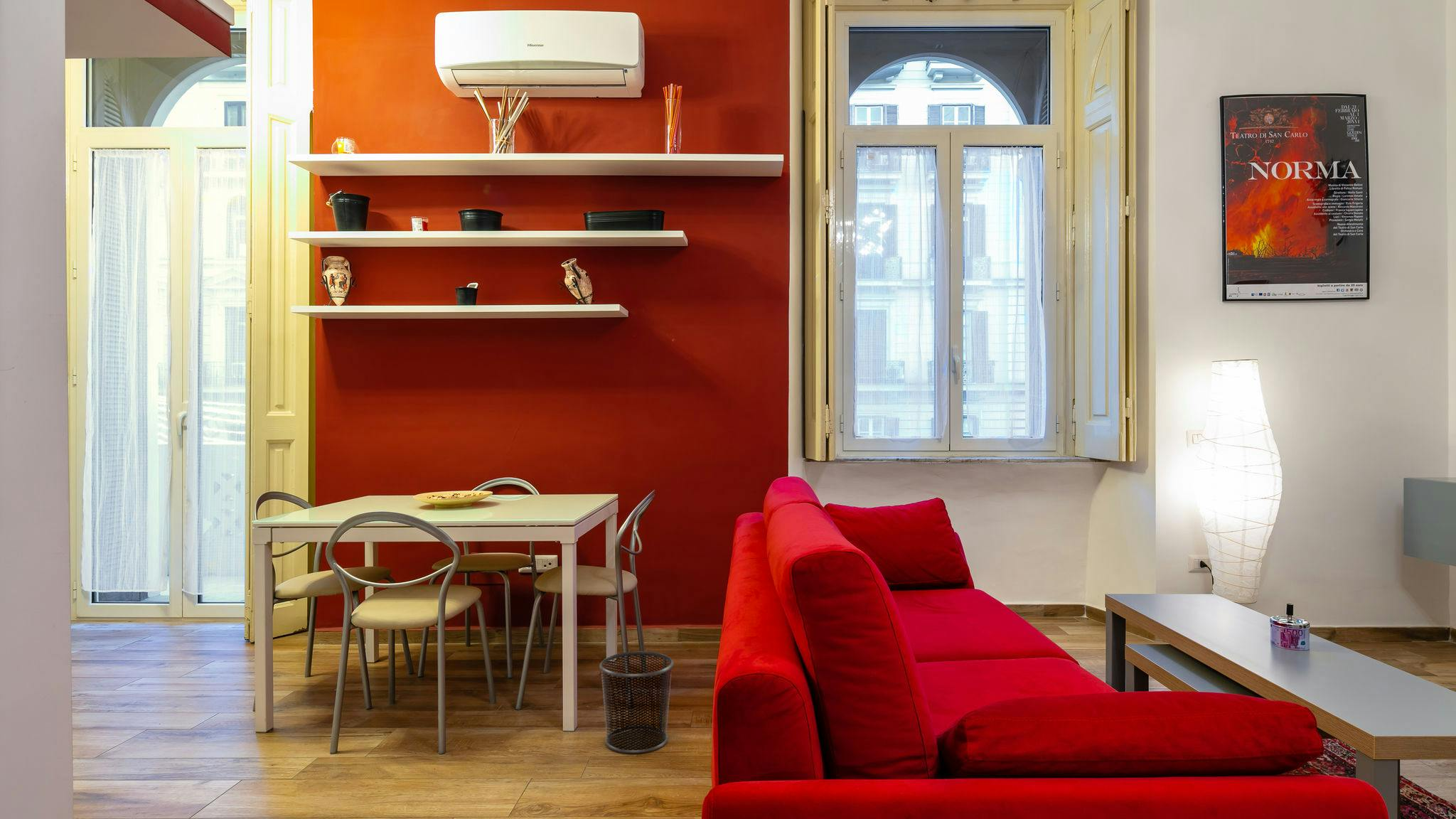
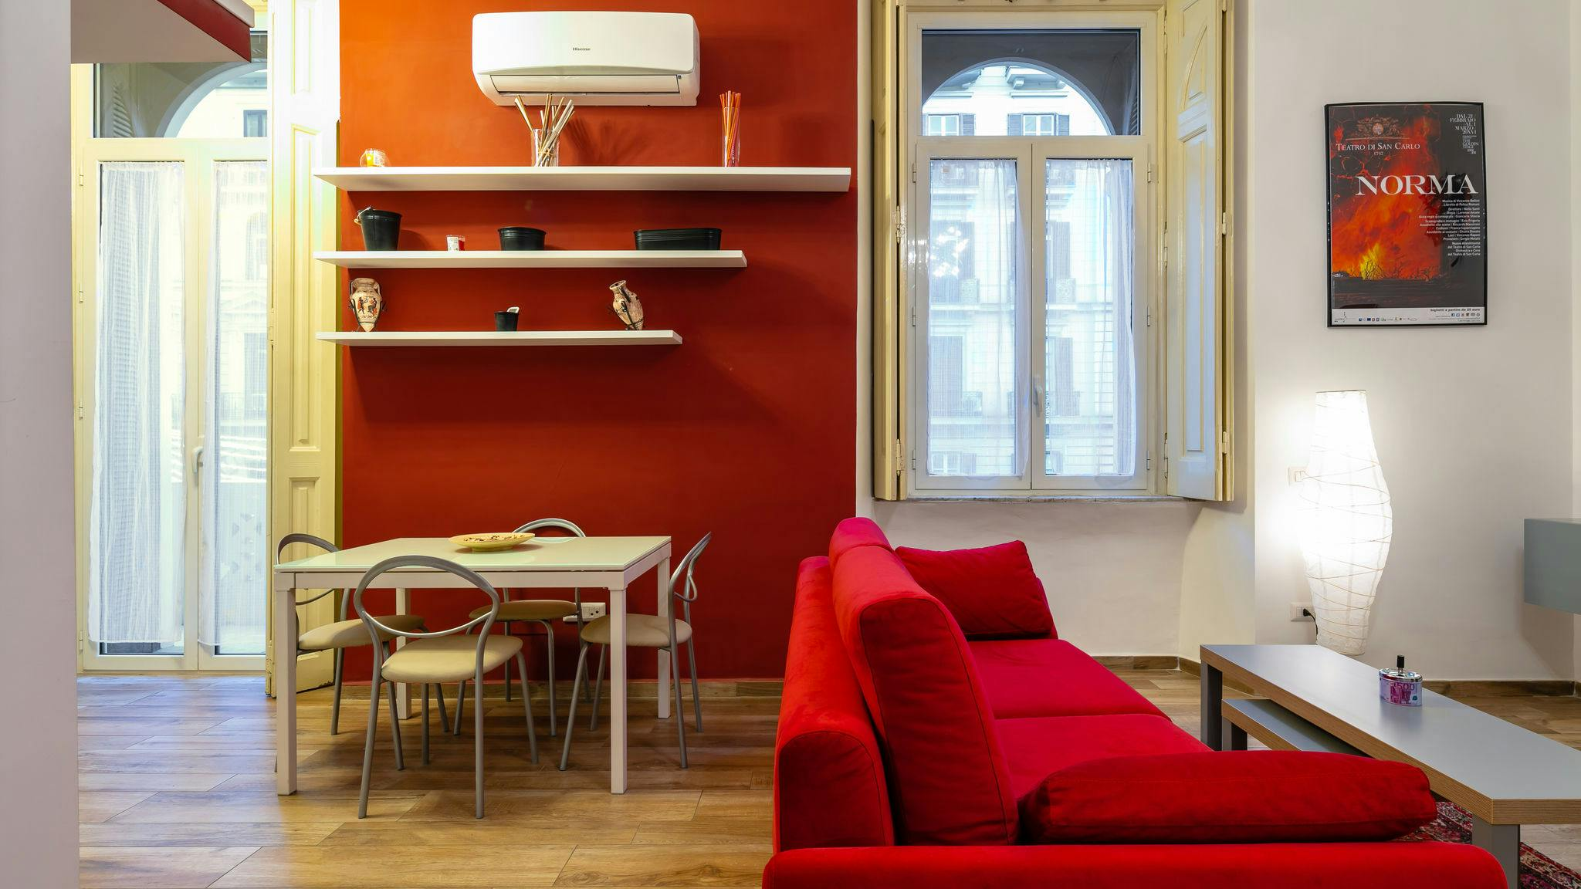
- waste bin [599,651,674,754]
